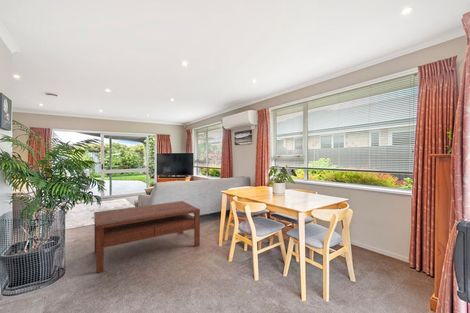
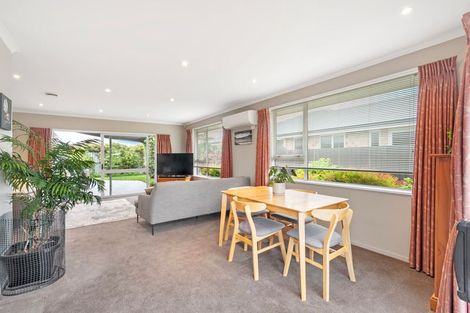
- coffee table [93,200,201,274]
